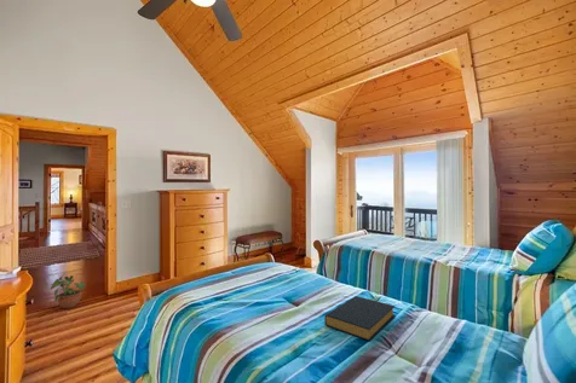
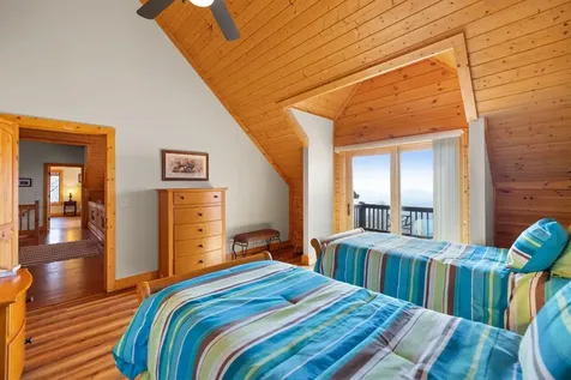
- potted plant [50,272,86,309]
- hardback book [323,295,396,342]
